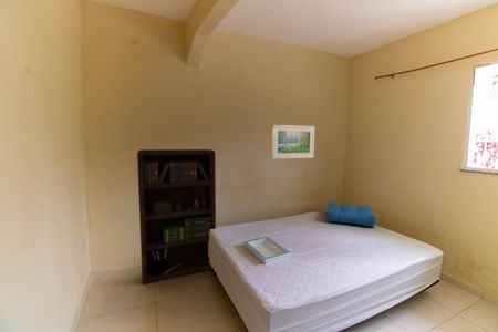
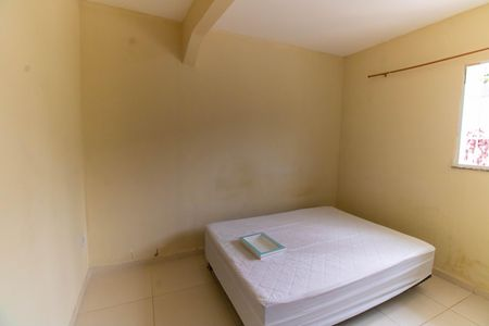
- bookcase [136,148,217,286]
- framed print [271,124,315,160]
- seat cushion [325,201,376,228]
